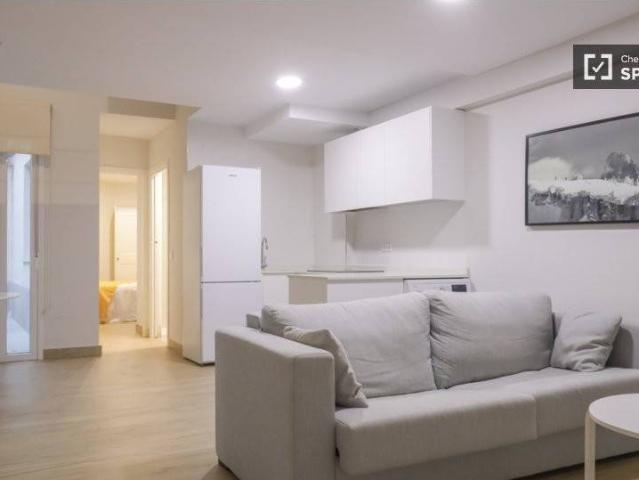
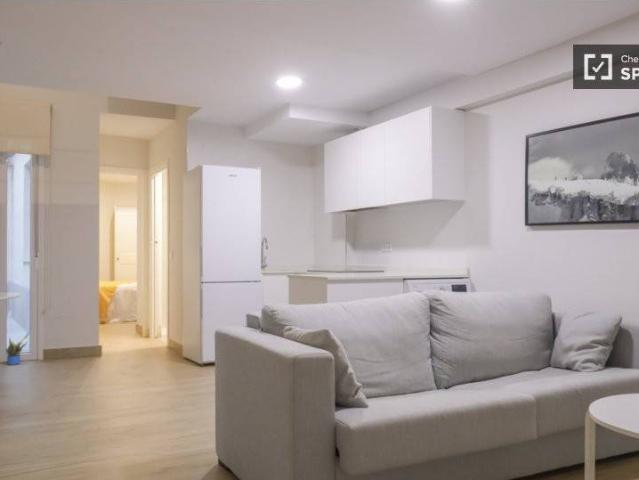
+ potted plant [5,331,30,366]
